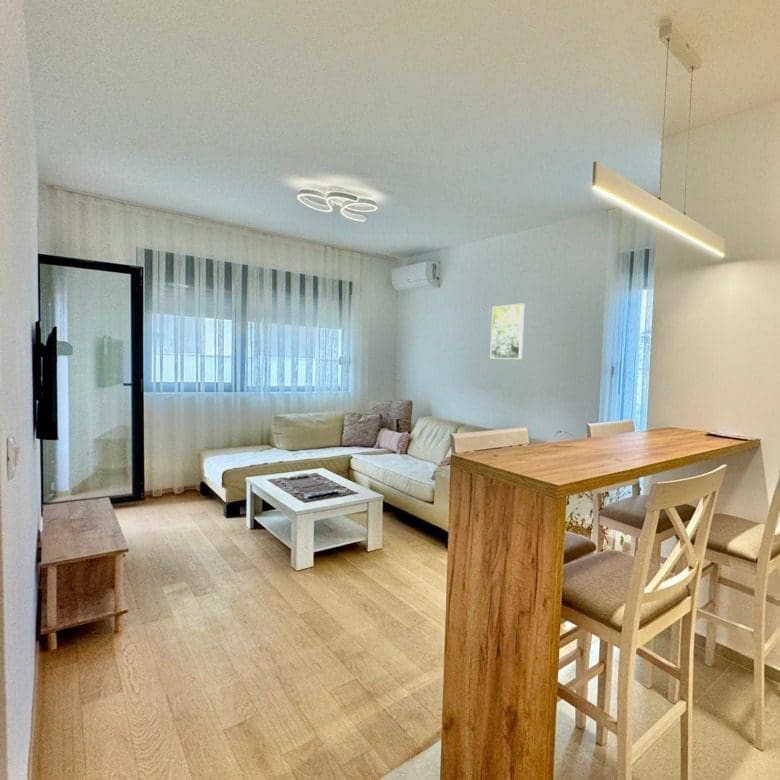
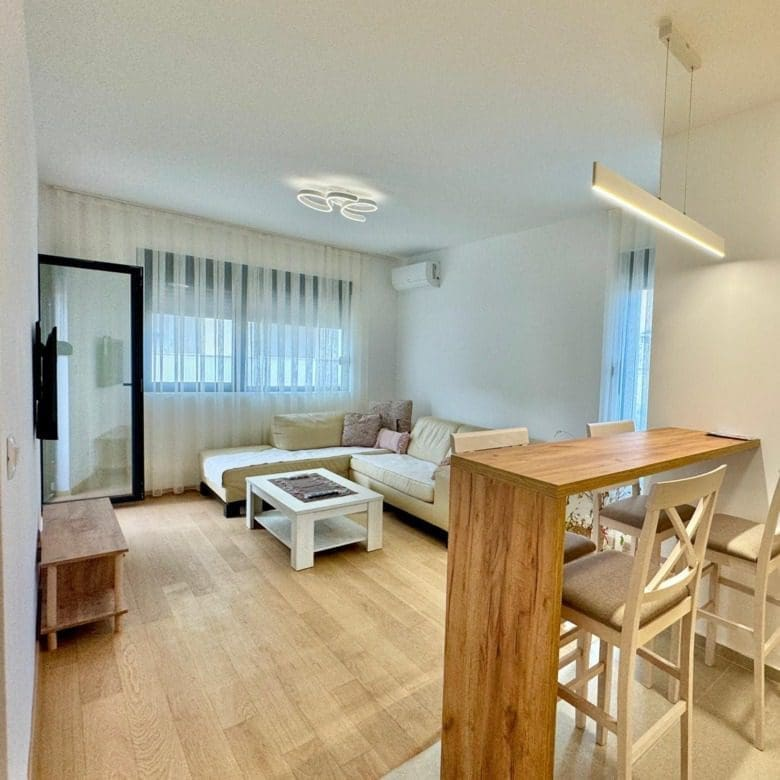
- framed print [489,302,525,360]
